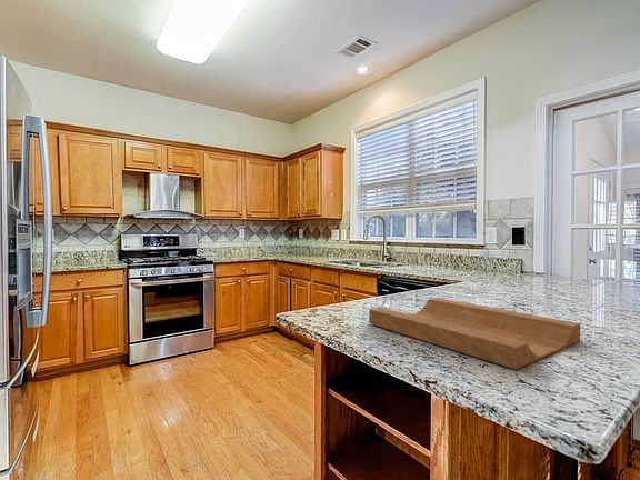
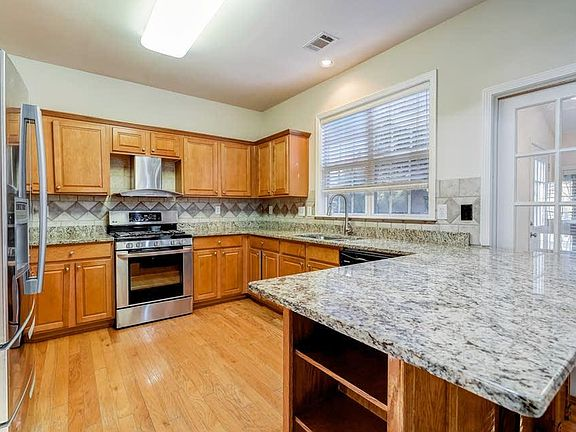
- cutting board [368,297,581,370]
